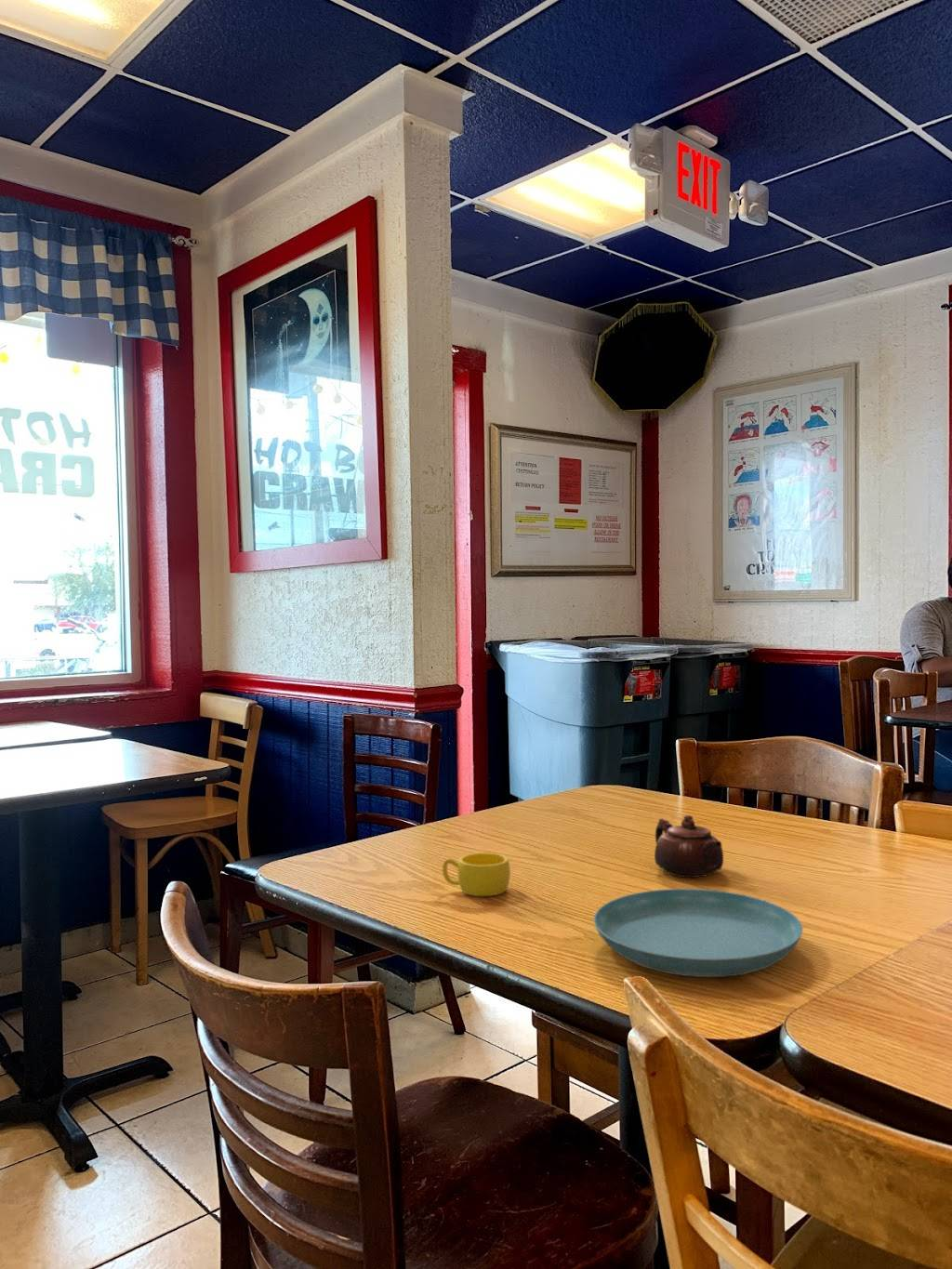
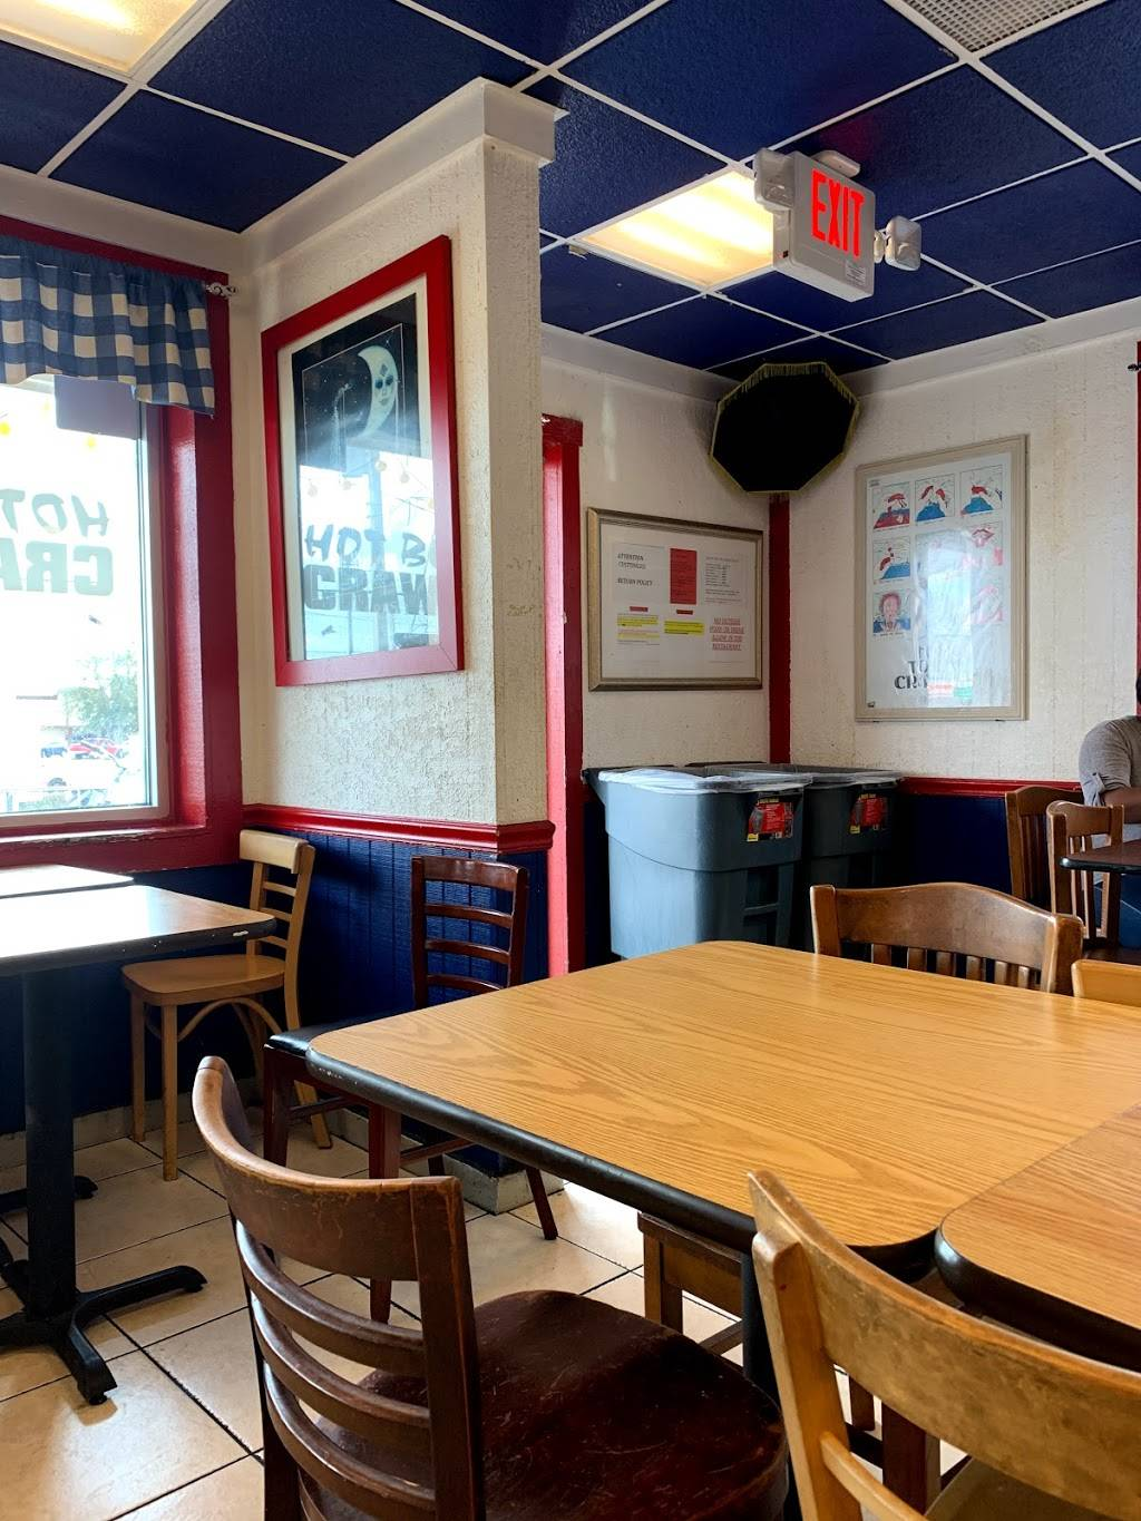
- cup [442,852,511,897]
- teapot [654,814,724,879]
- saucer [592,888,803,978]
